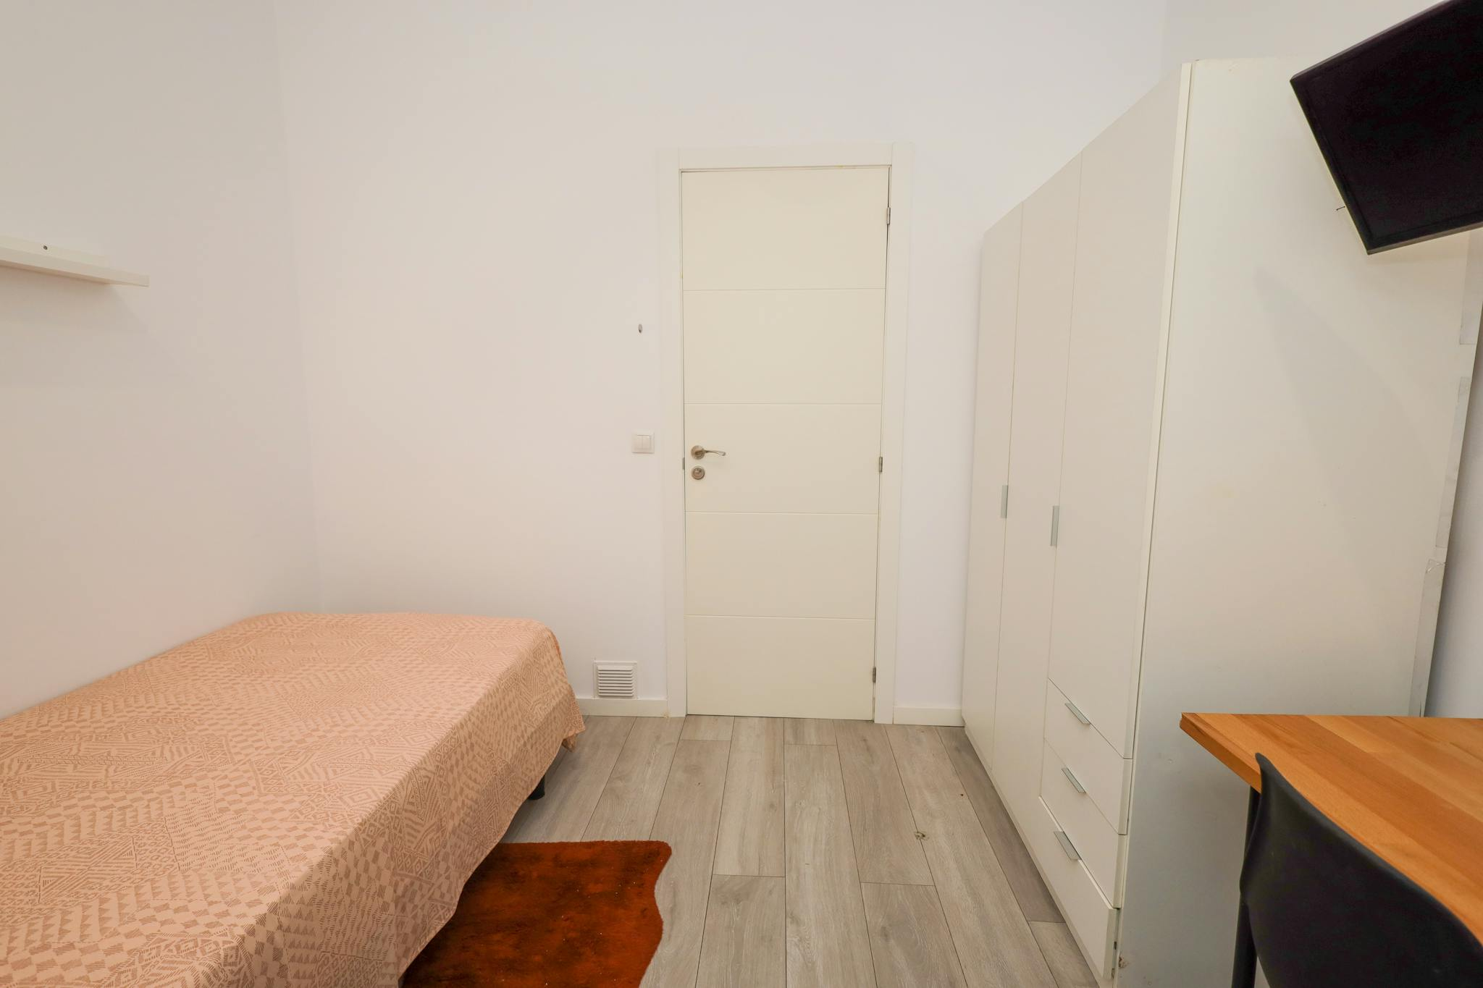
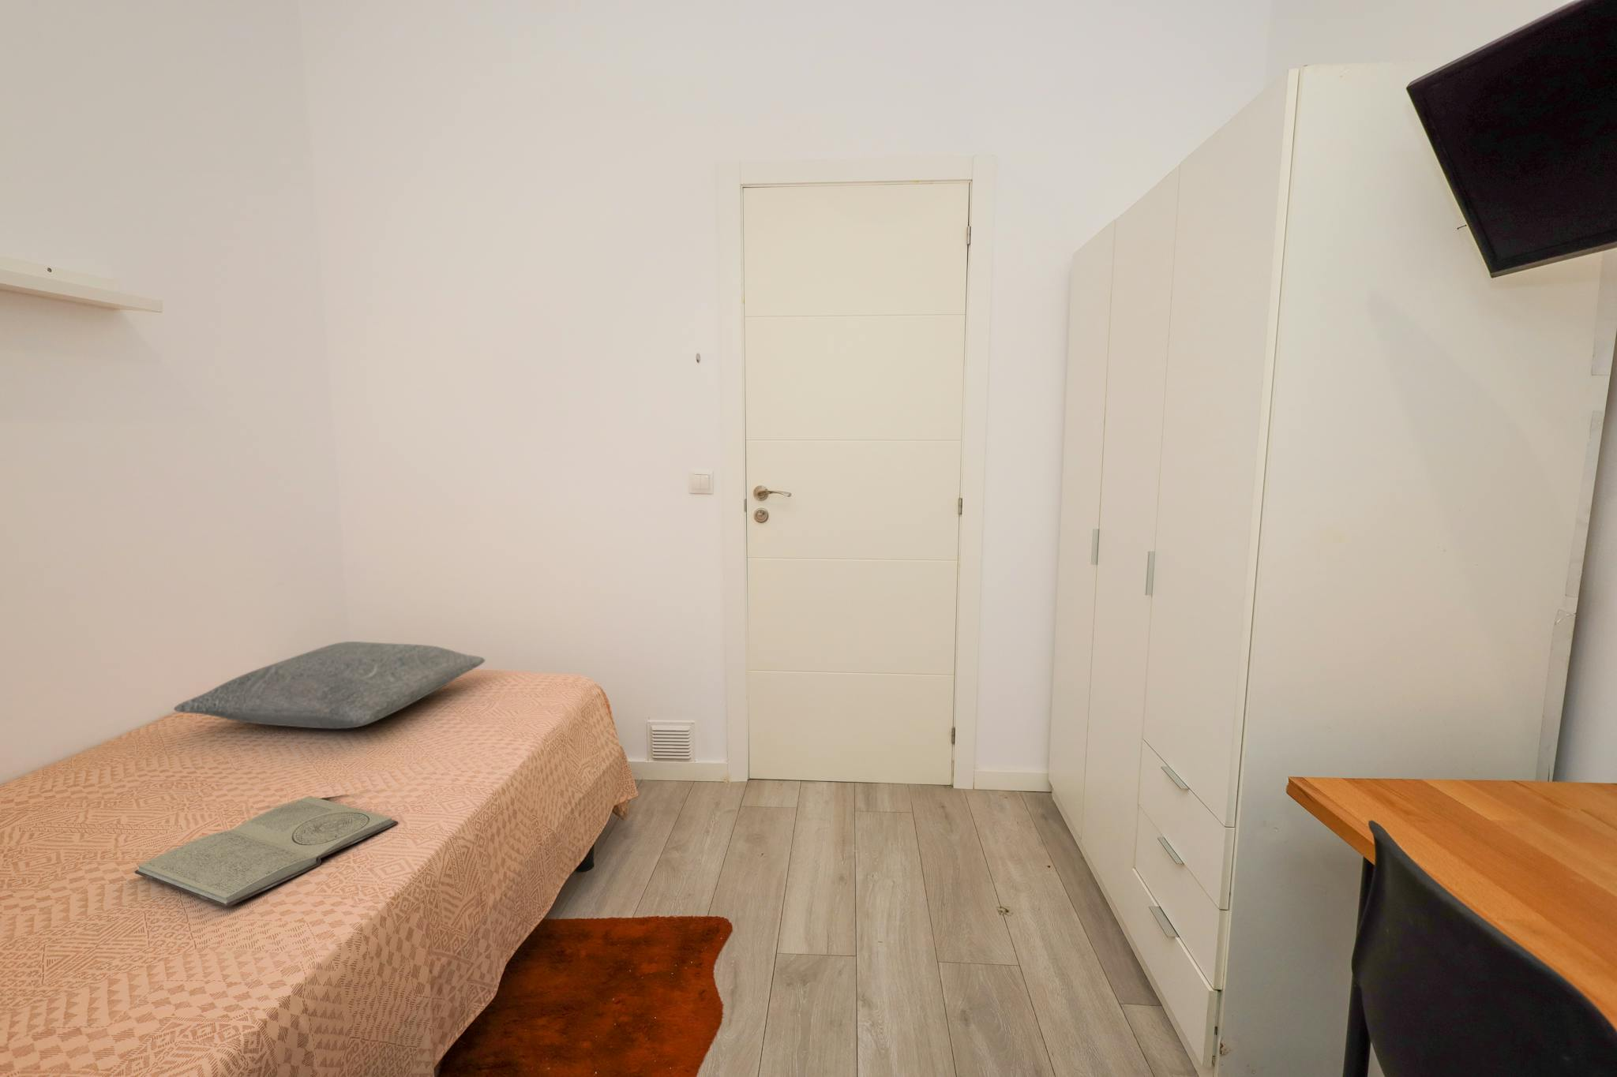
+ book [135,796,399,909]
+ pillow [173,641,486,730]
